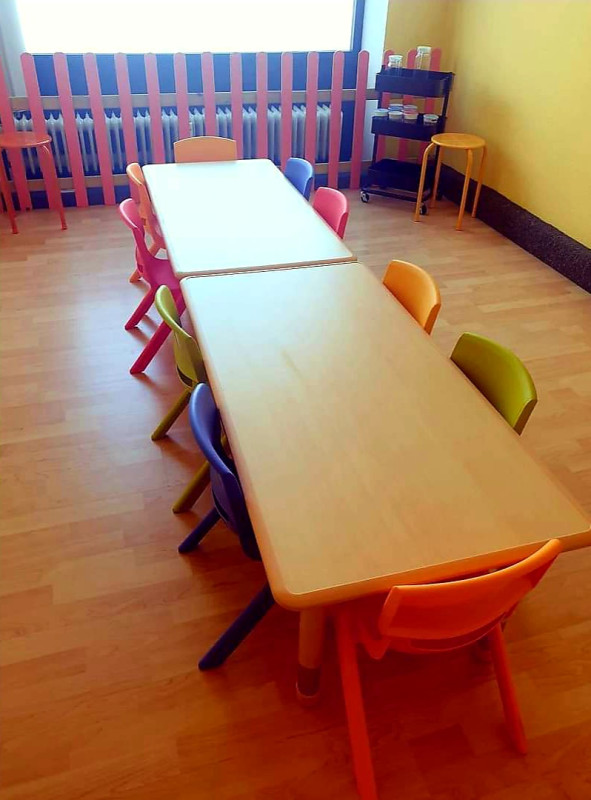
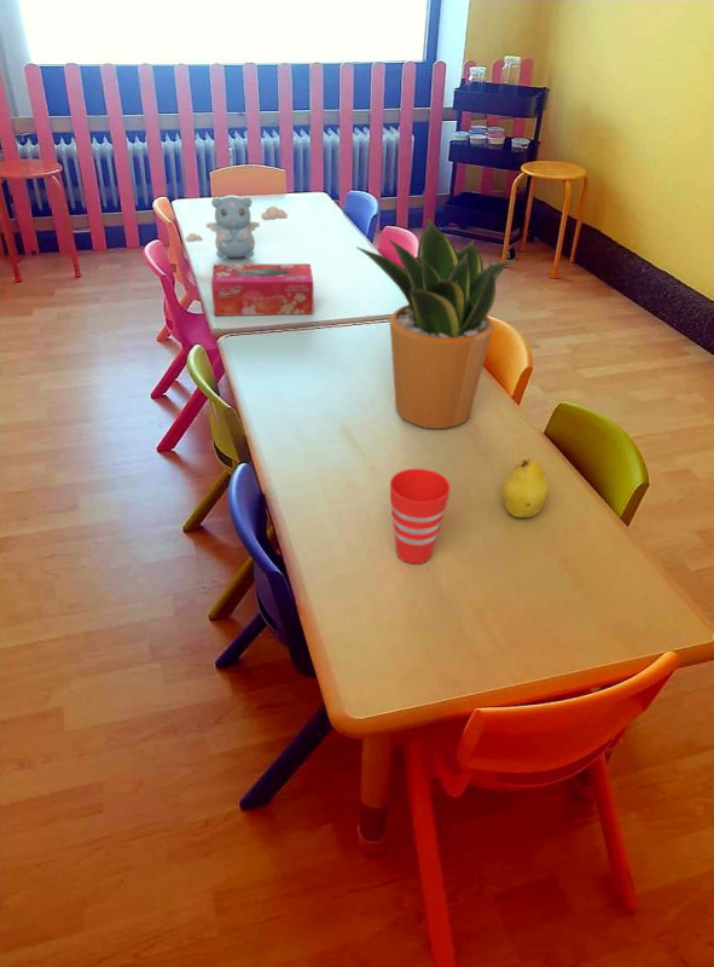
+ tissue box [210,262,314,317]
+ teddy bear [185,195,289,259]
+ potted plant [355,216,517,430]
+ fruit [501,458,551,519]
+ cup [389,468,452,564]
